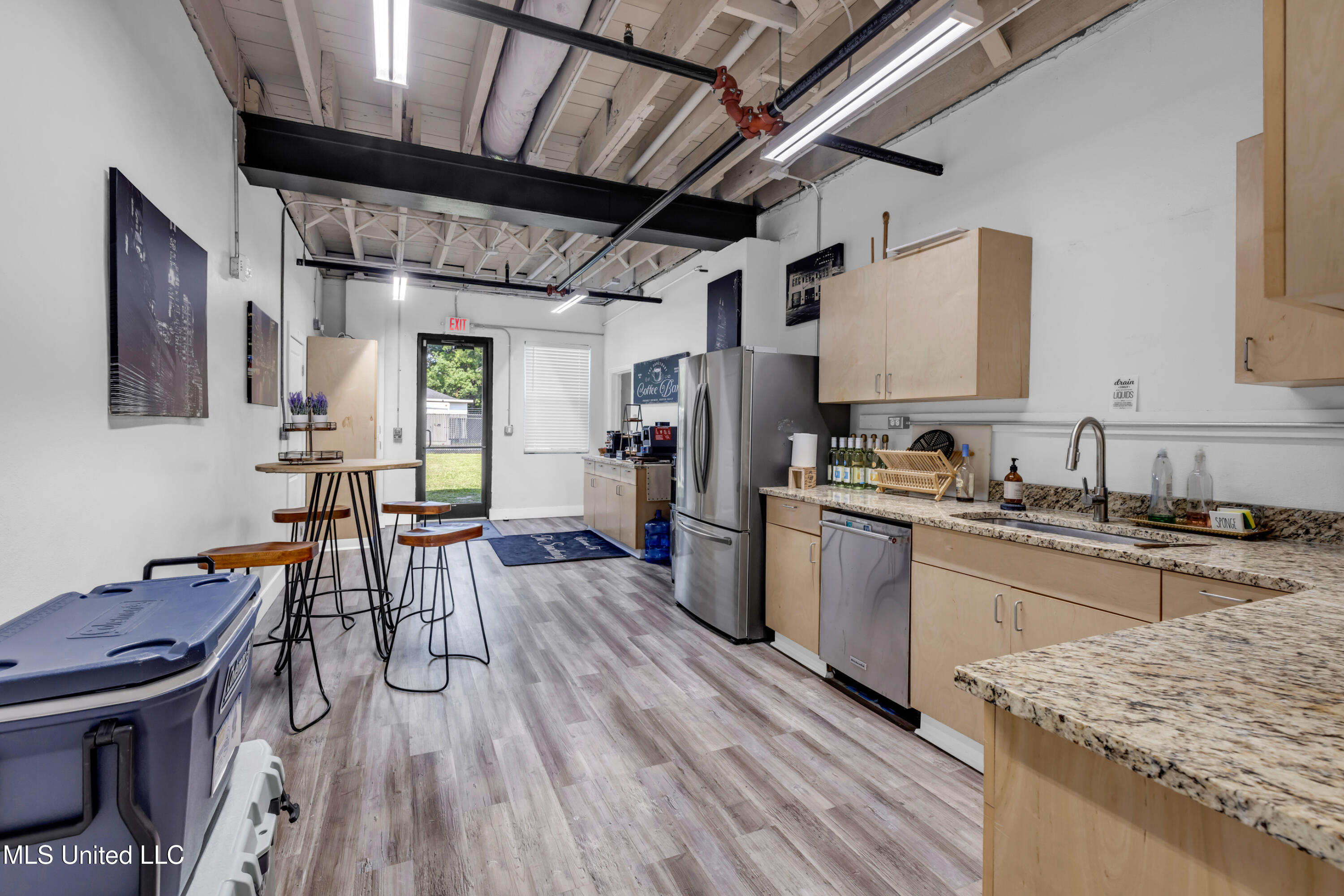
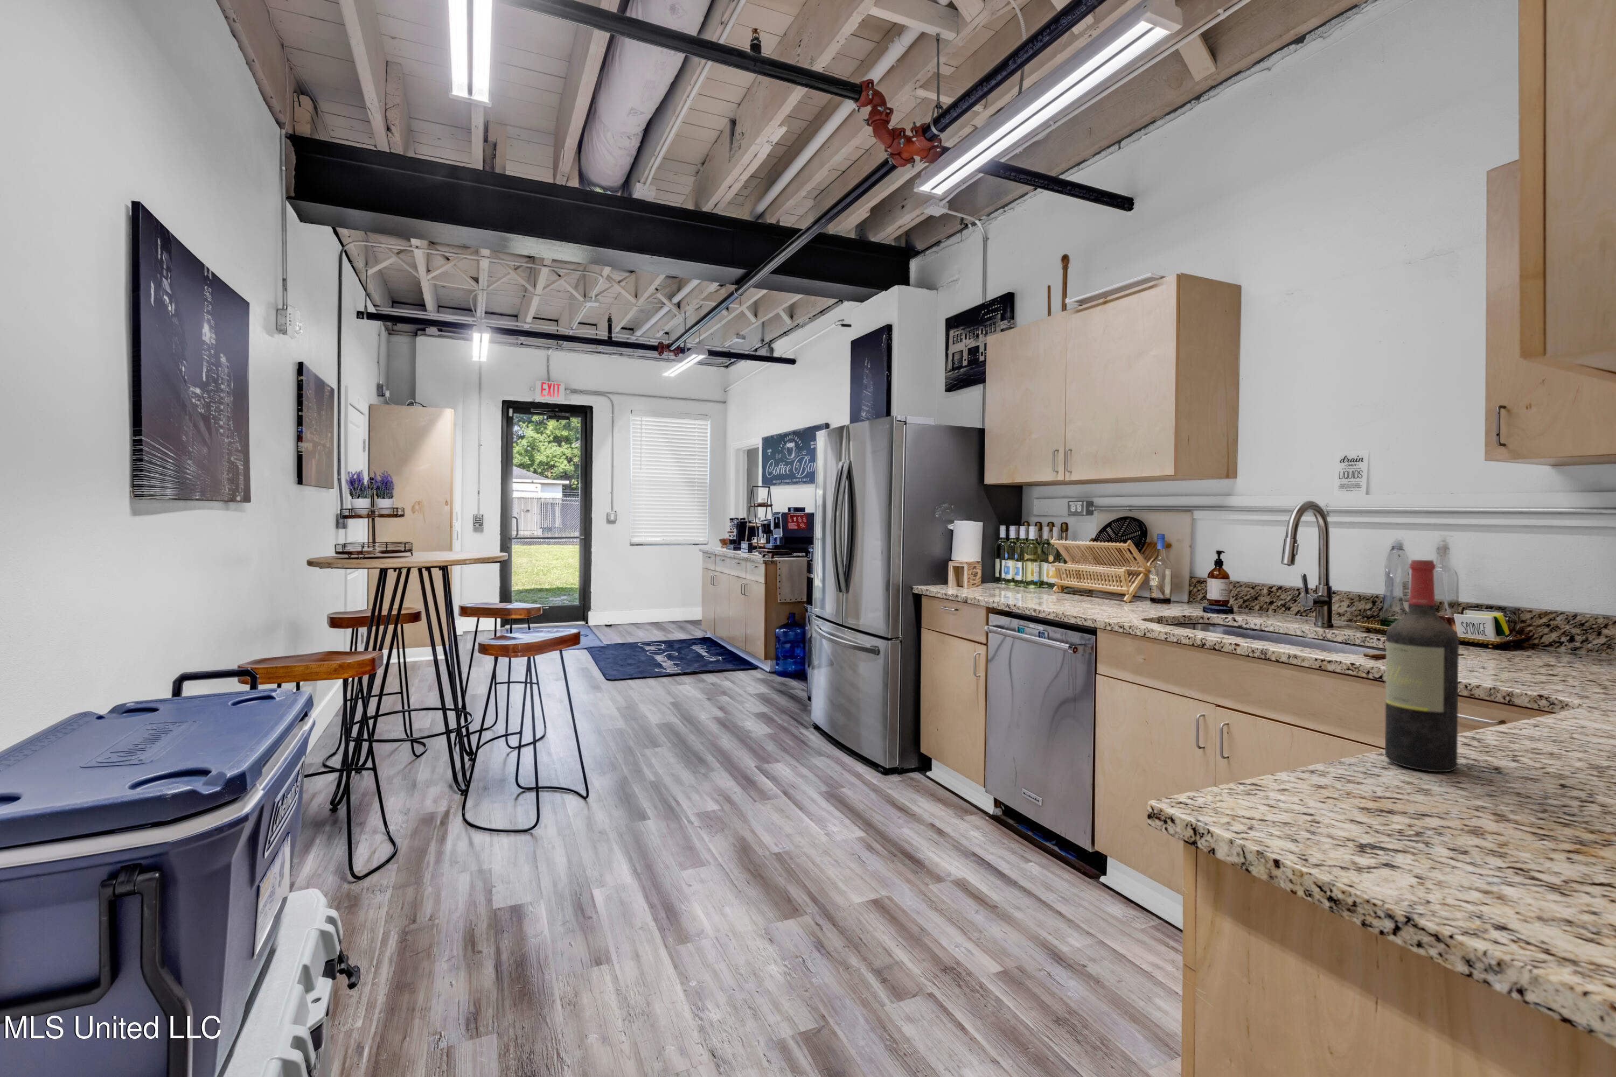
+ wine bottle [1384,559,1460,773]
